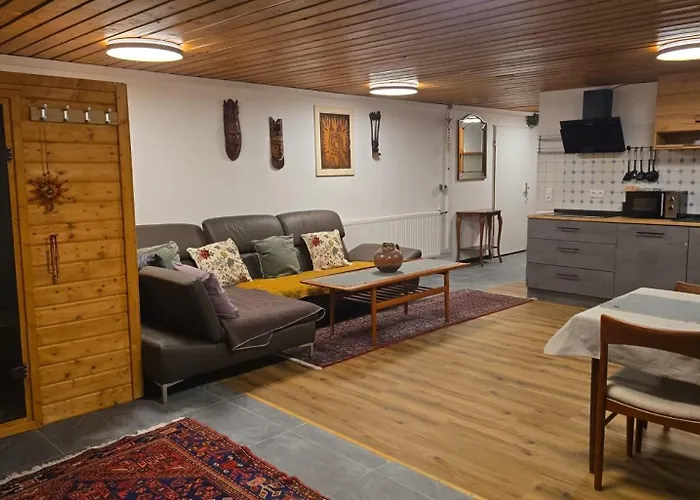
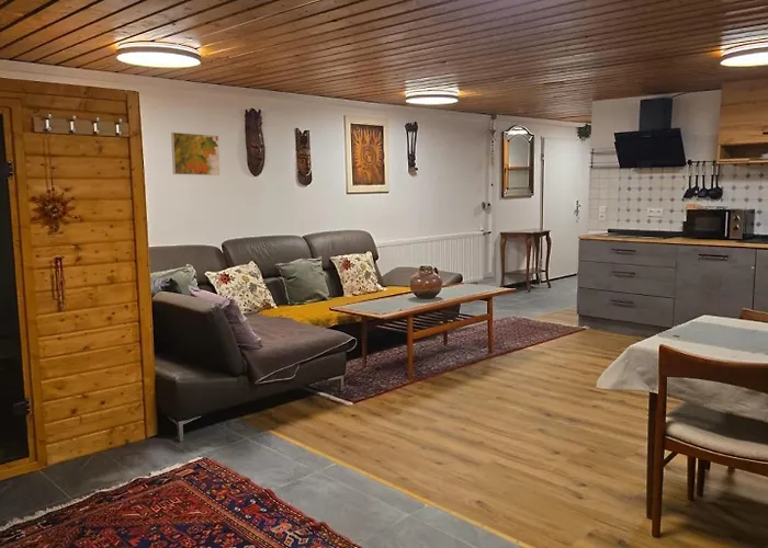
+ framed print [170,132,221,176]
